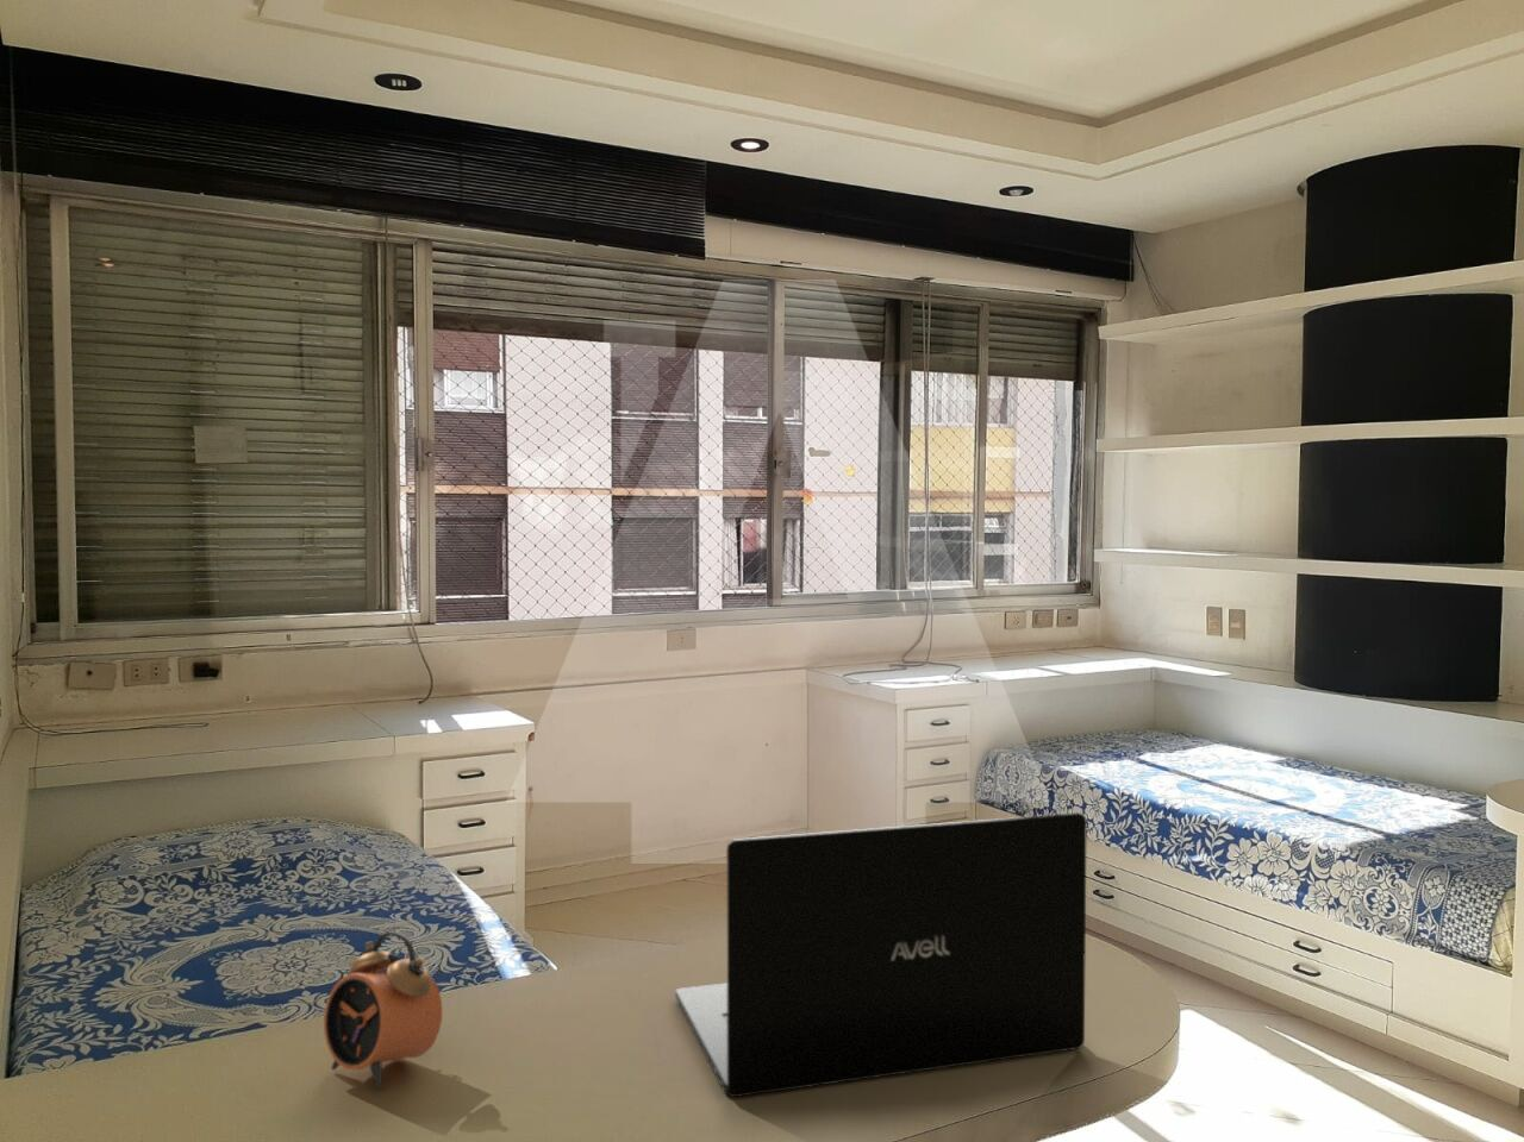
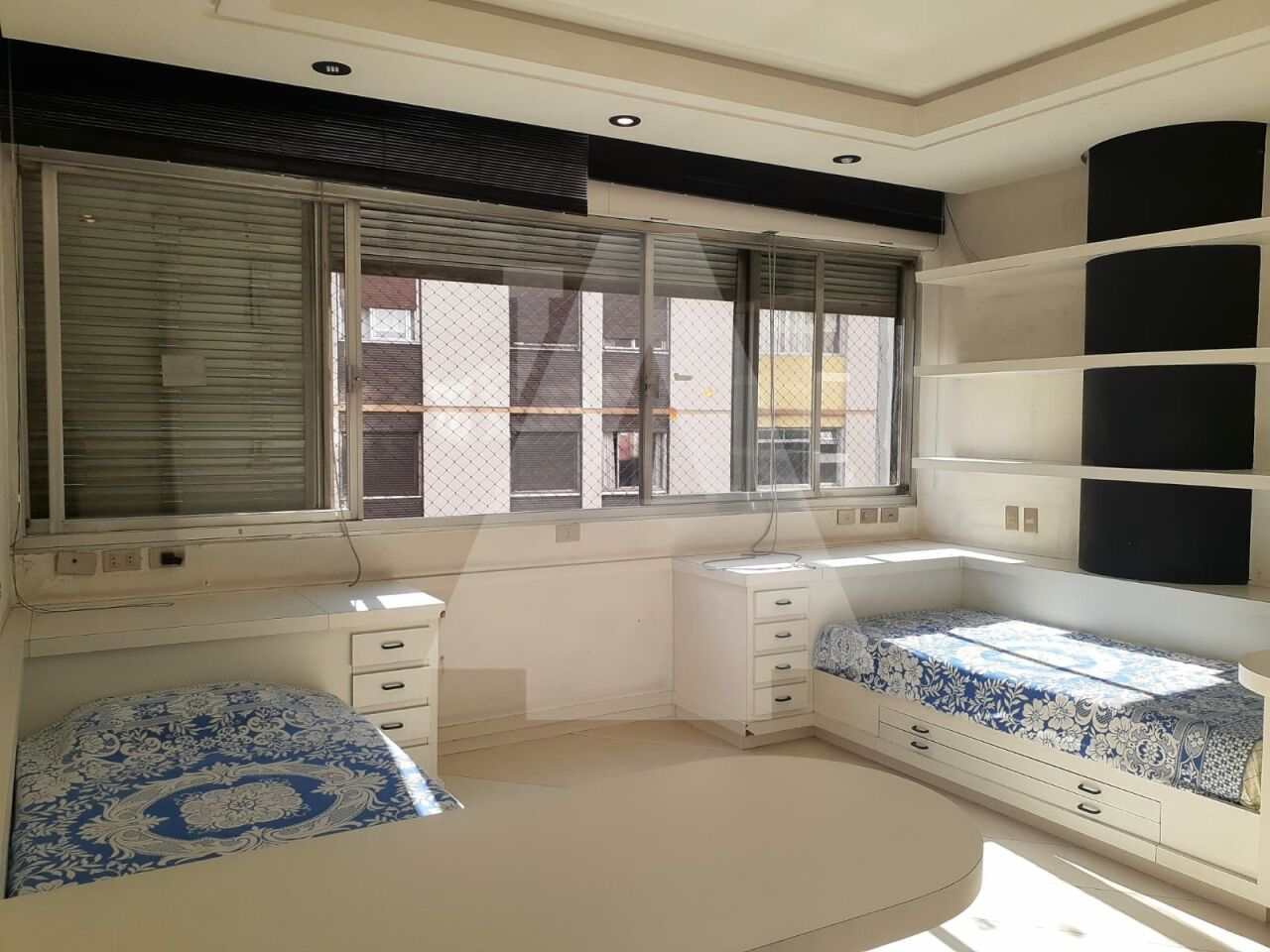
- alarm clock [323,930,443,1089]
- laptop [674,811,1088,1098]
